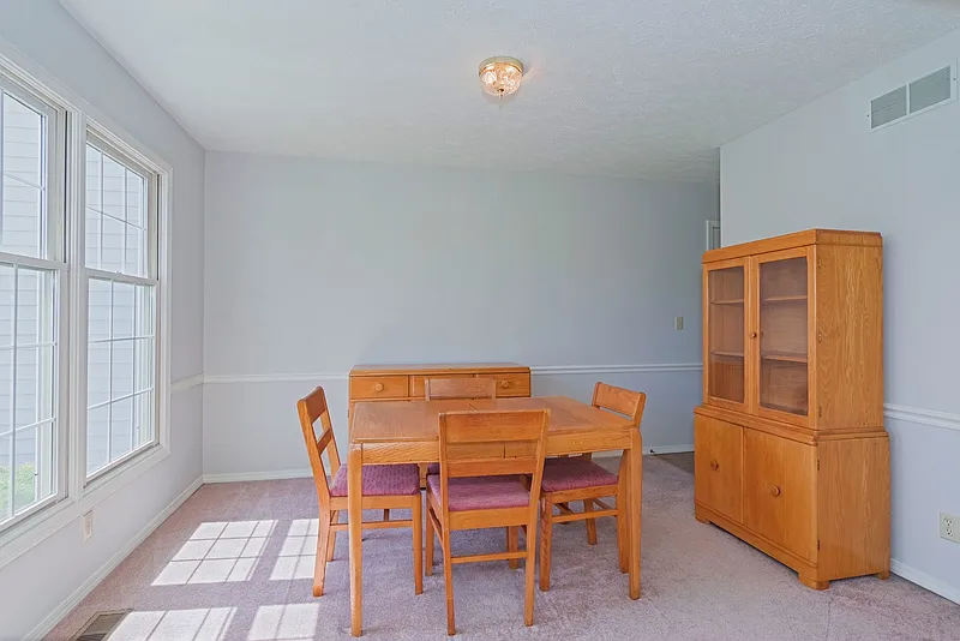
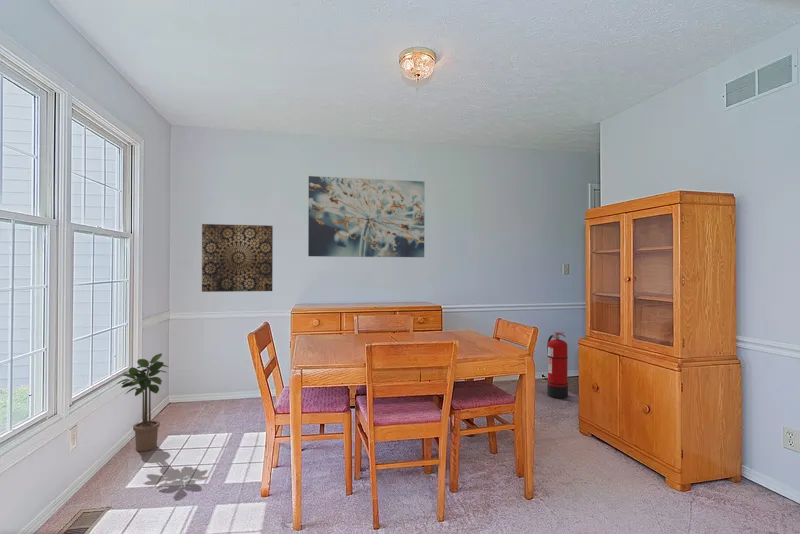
+ potted plant [116,352,169,452]
+ wall art [201,223,274,293]
+ wall art [307,175,425,258]
+ fire extinguisher [546,331,569,399]
